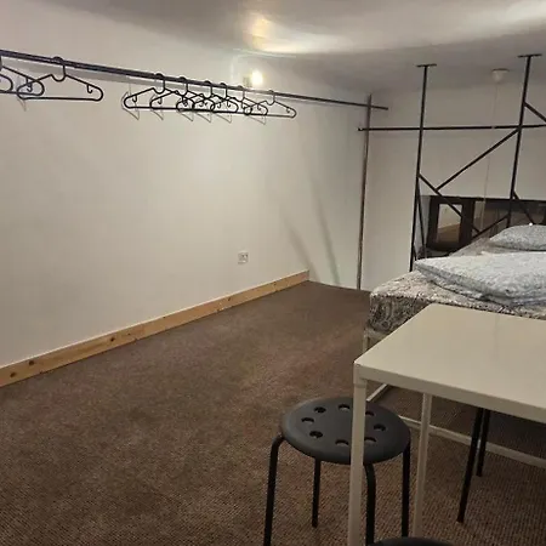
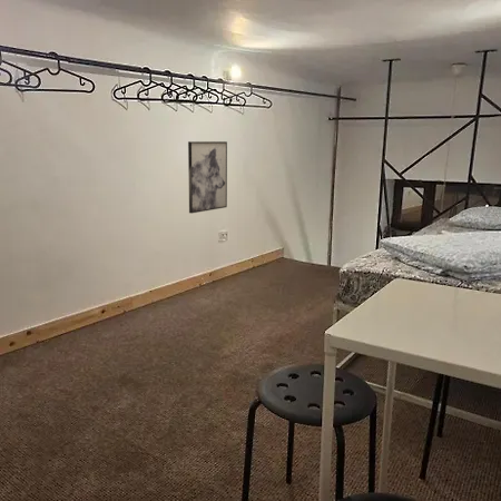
+ wall art [187,140,228,214]
